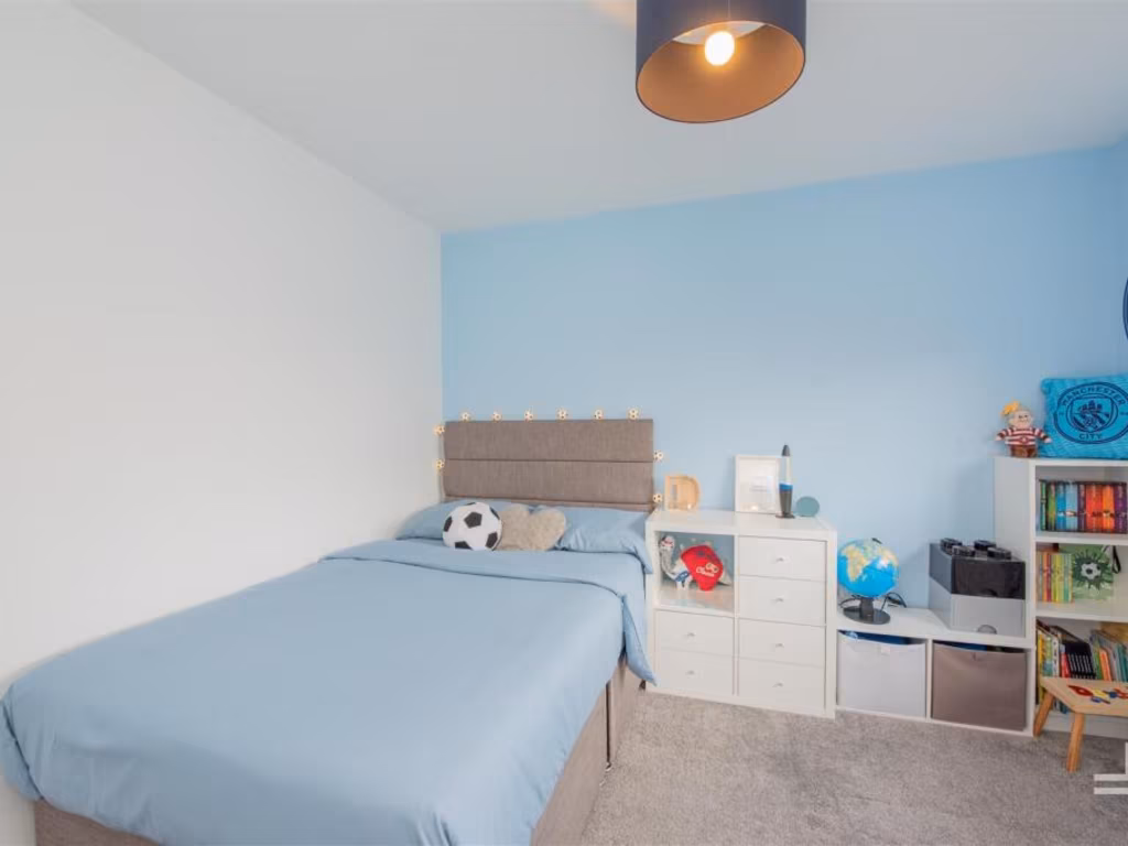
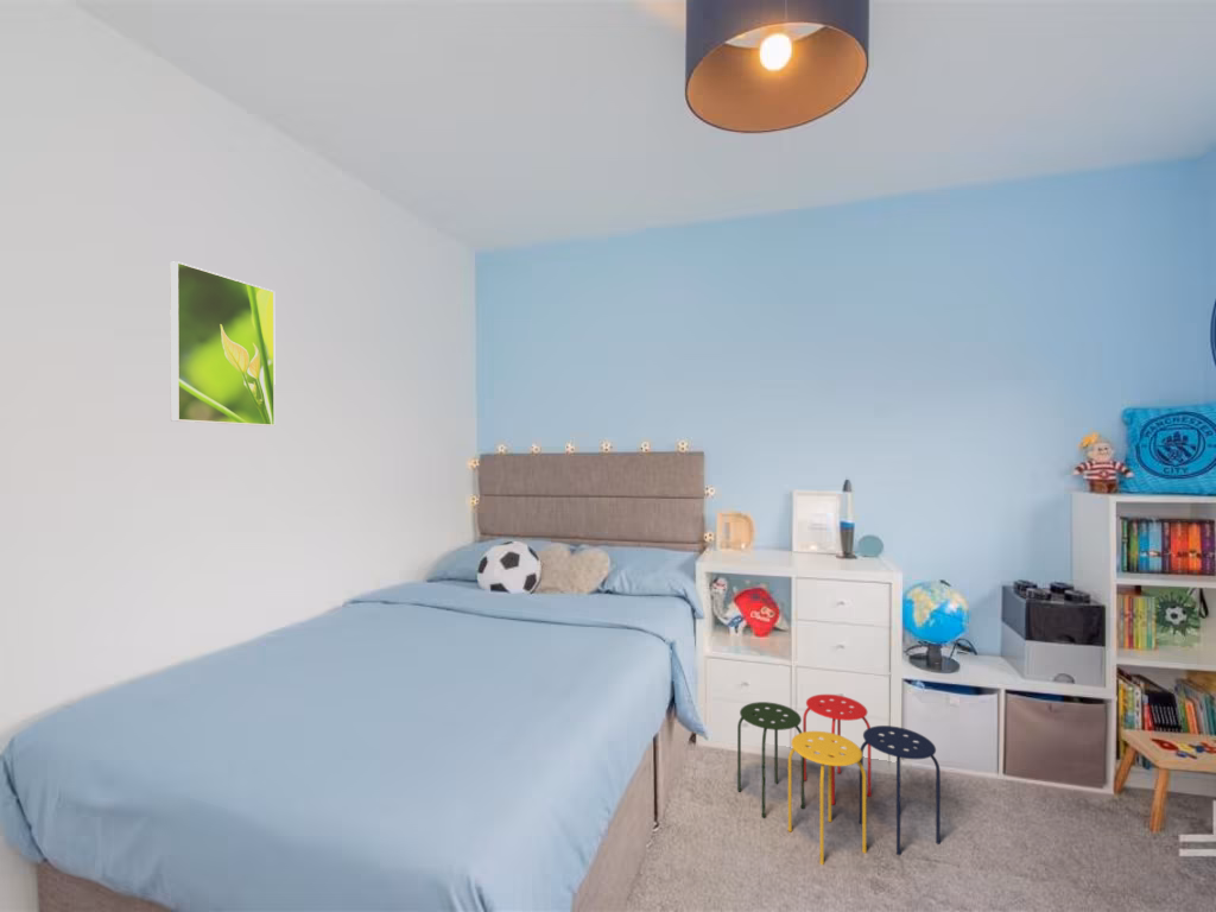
+ stool [736,694,942,866]
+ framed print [169,260,277,428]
